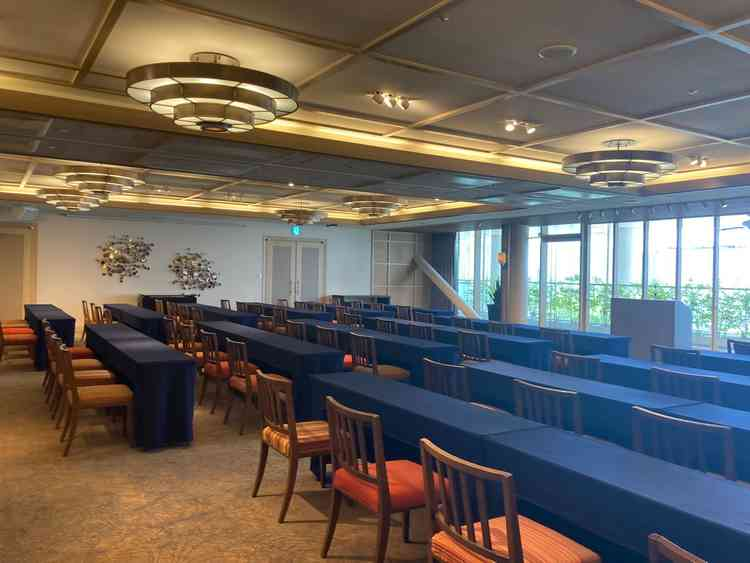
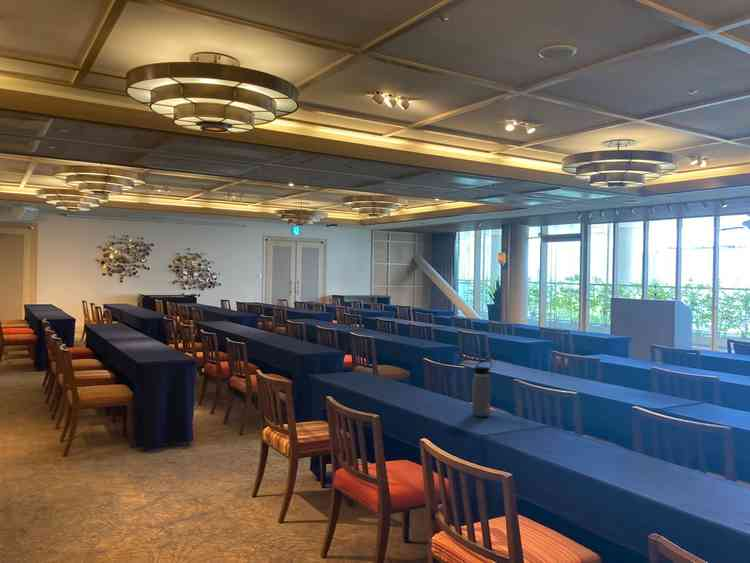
+ water bottle [471,358,493,418]
